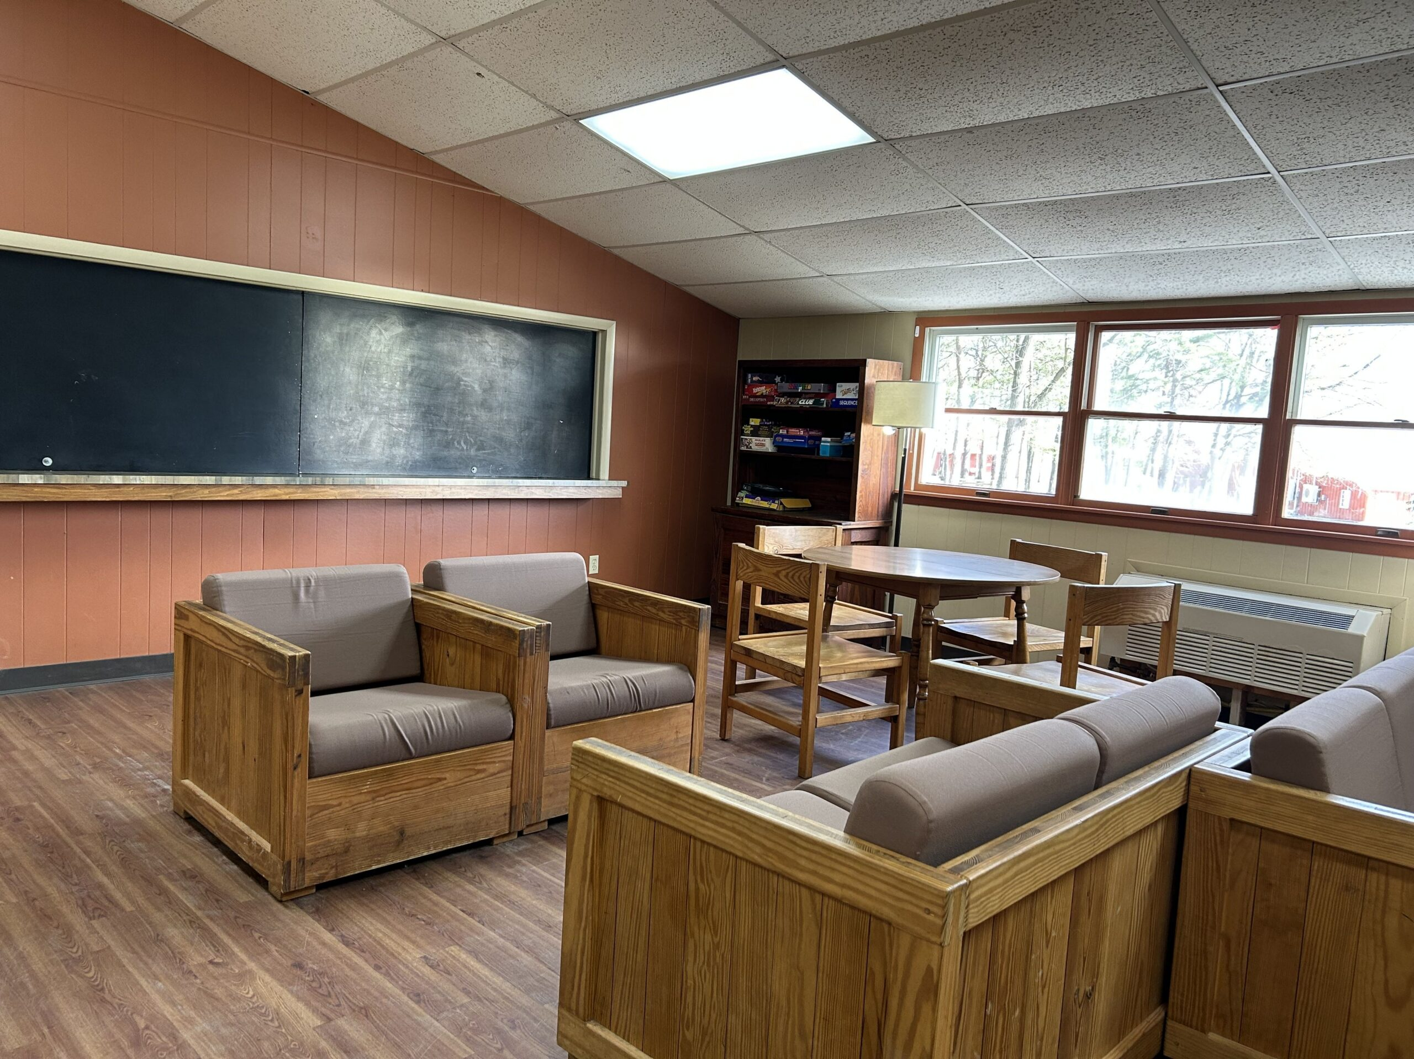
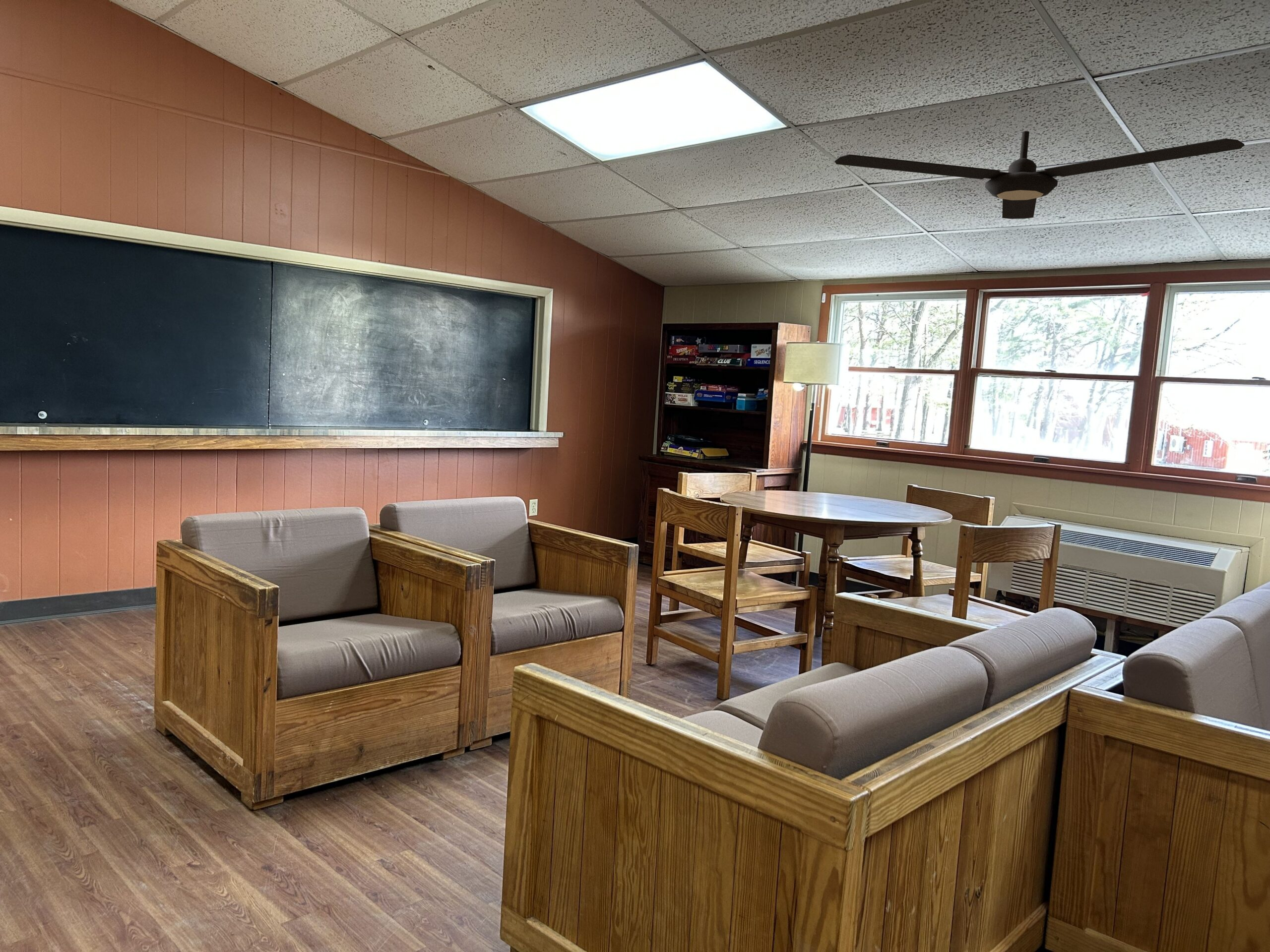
+ ceiling fan [834,130,1245,219]
